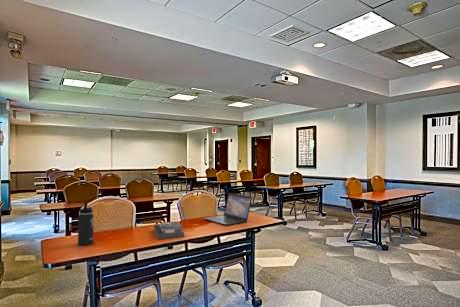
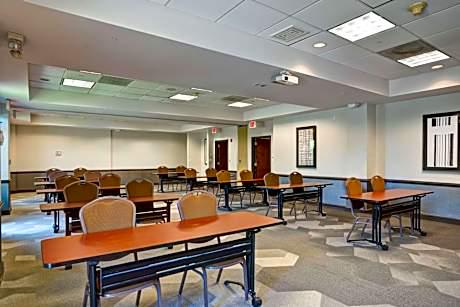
- laptop [203,192,253,227]
- thermos bottle [77,202,95,246]
- architectural model [153,221,185,240]
